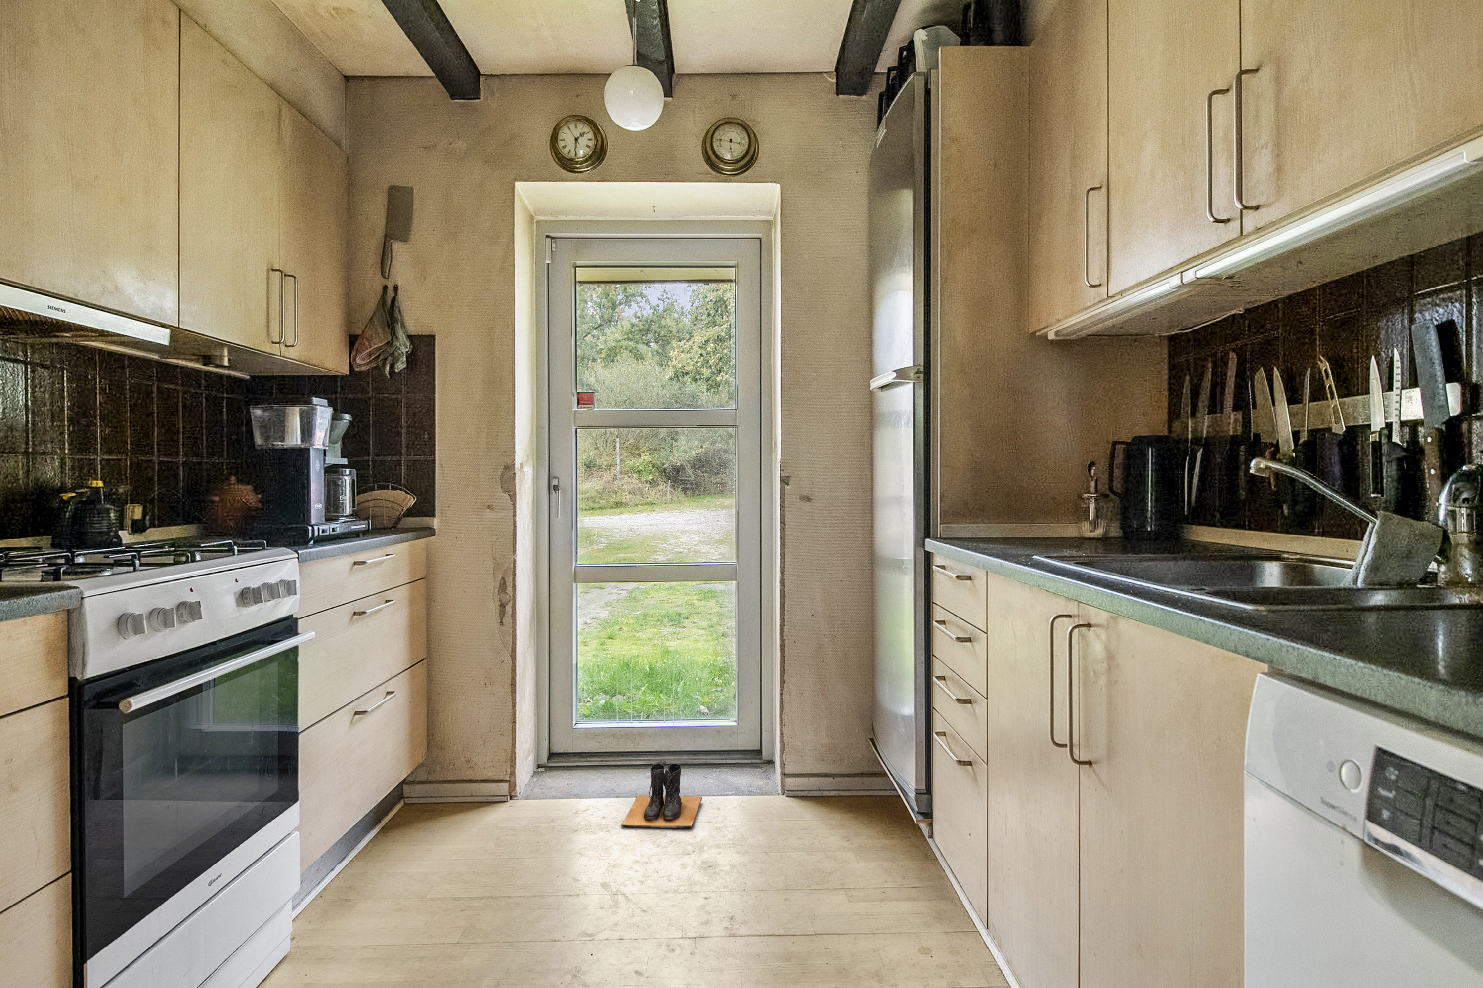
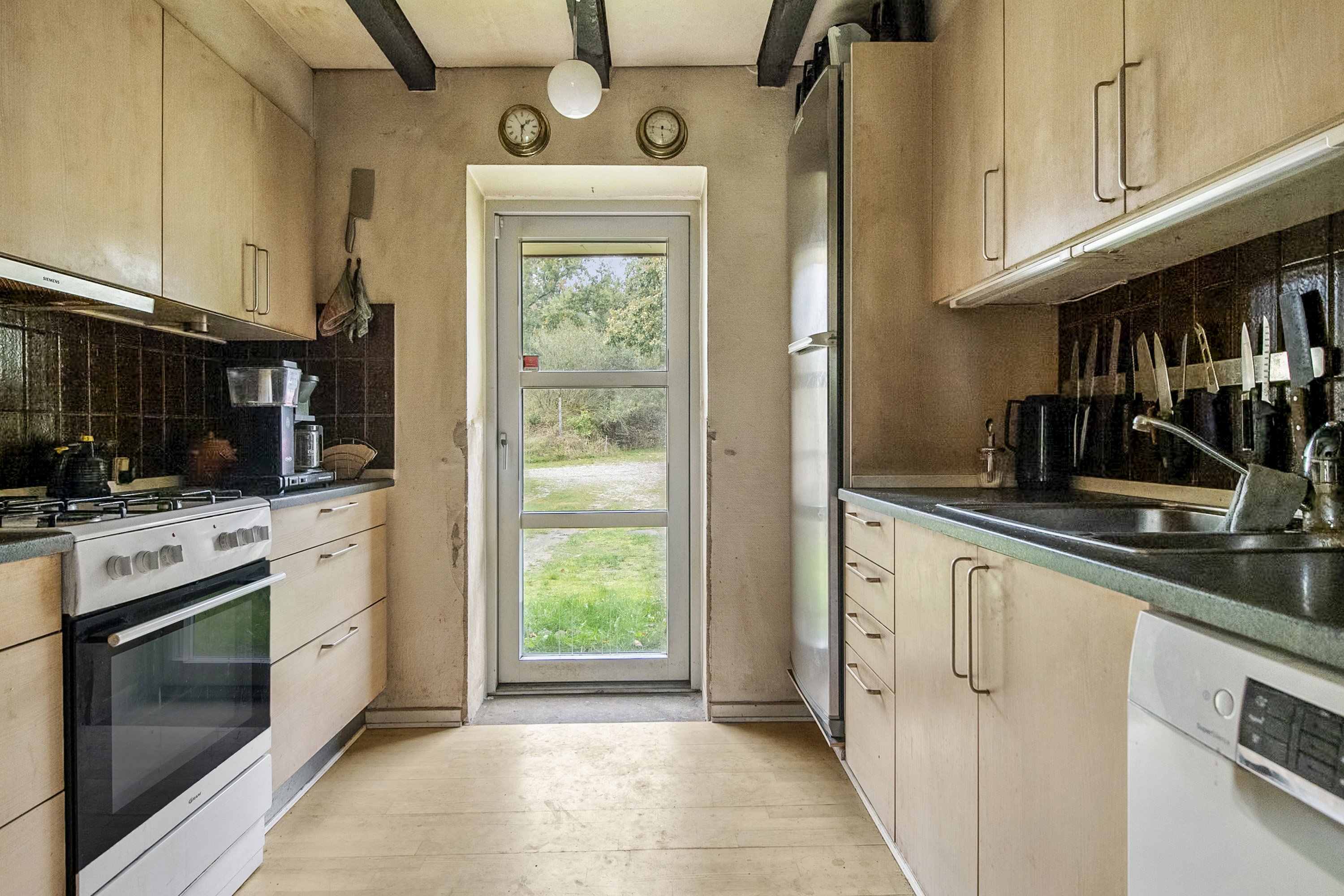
- boots [621,763,703,828]
